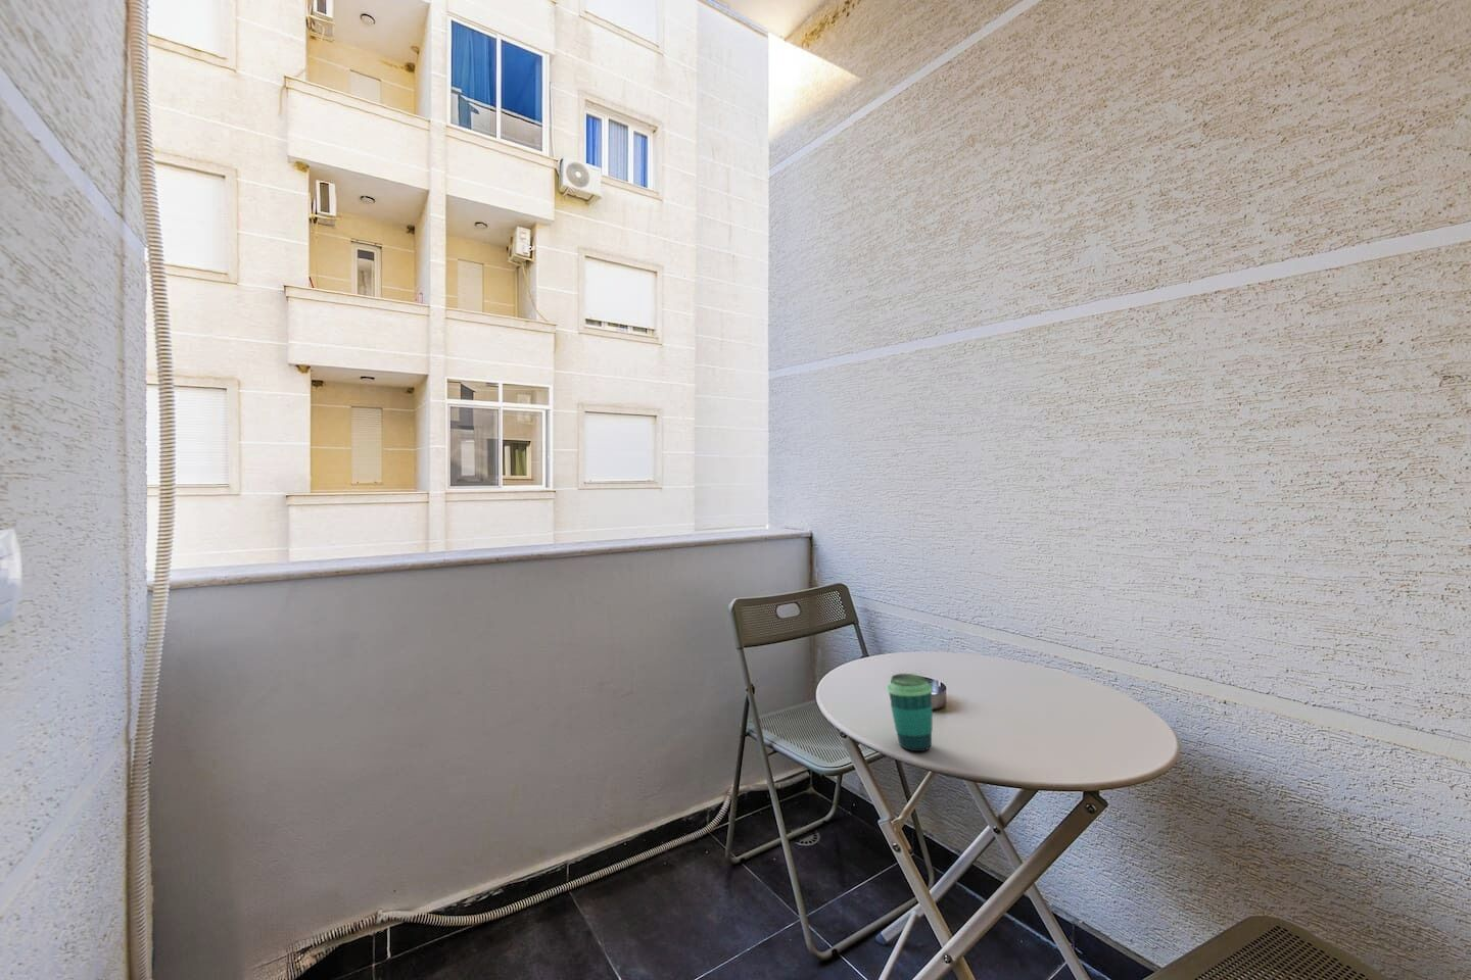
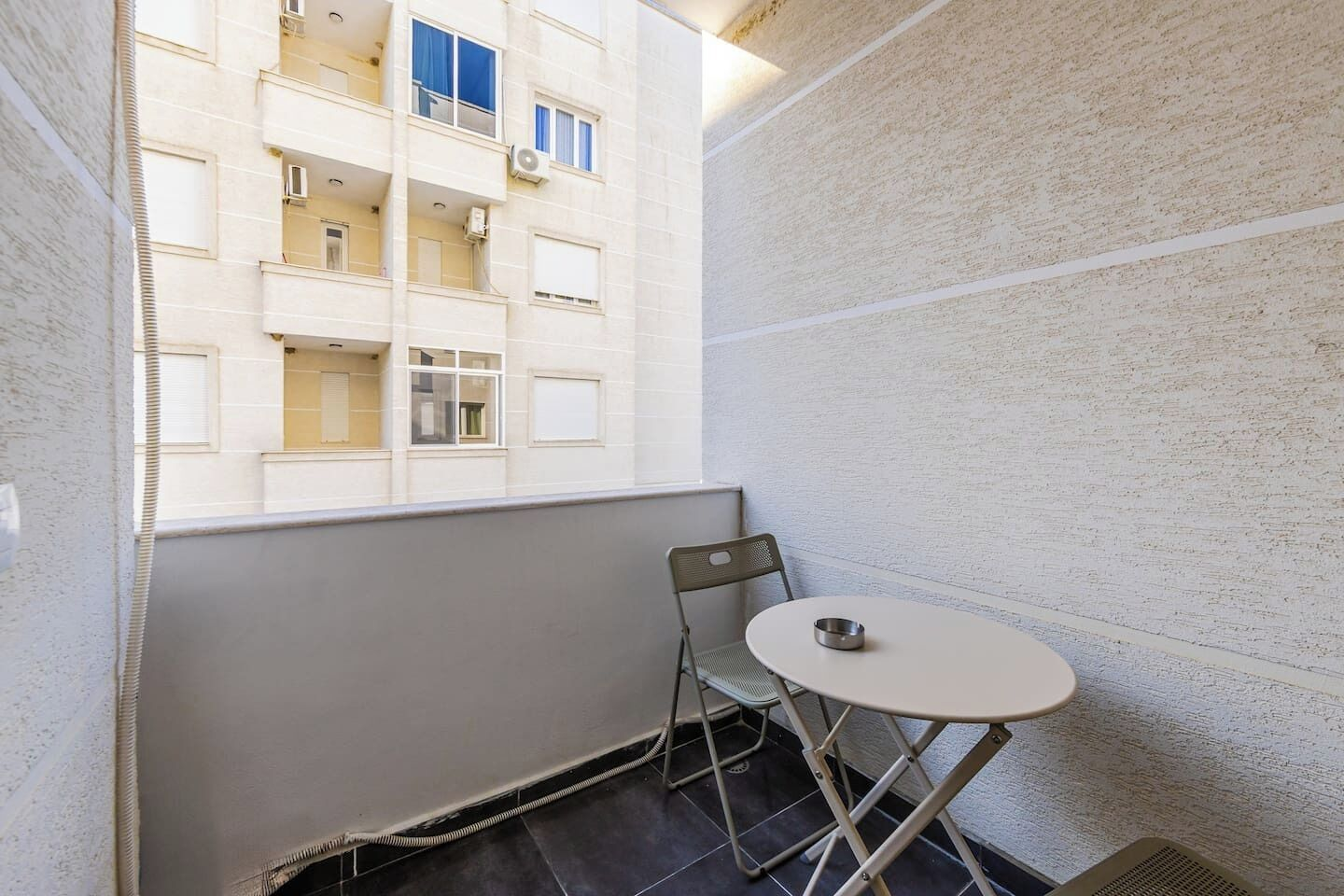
- cup [887,673,934,752]
